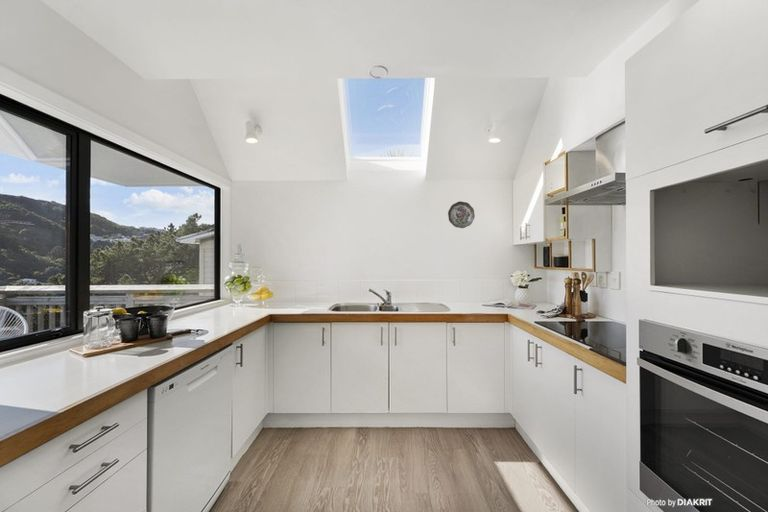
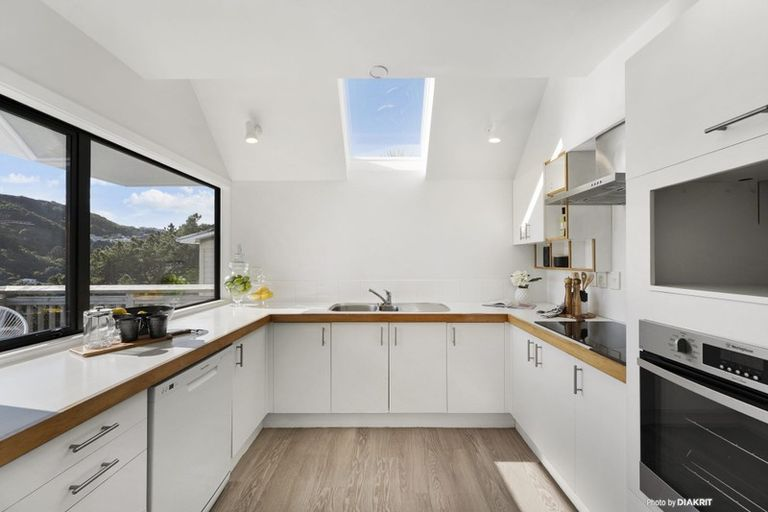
- decorative plate [447,200,476,229]
